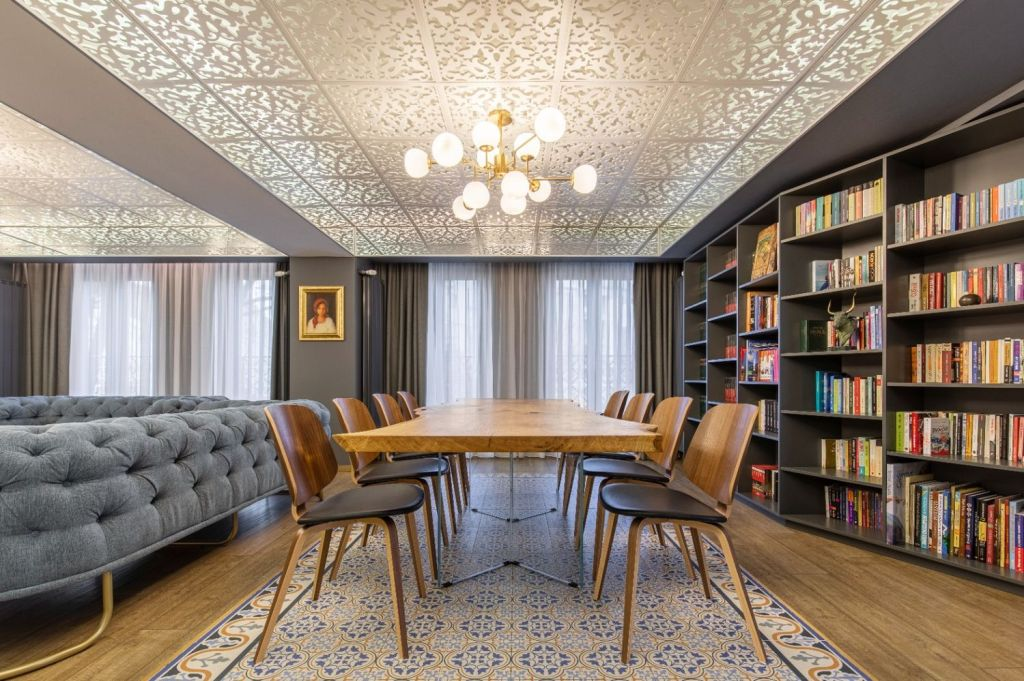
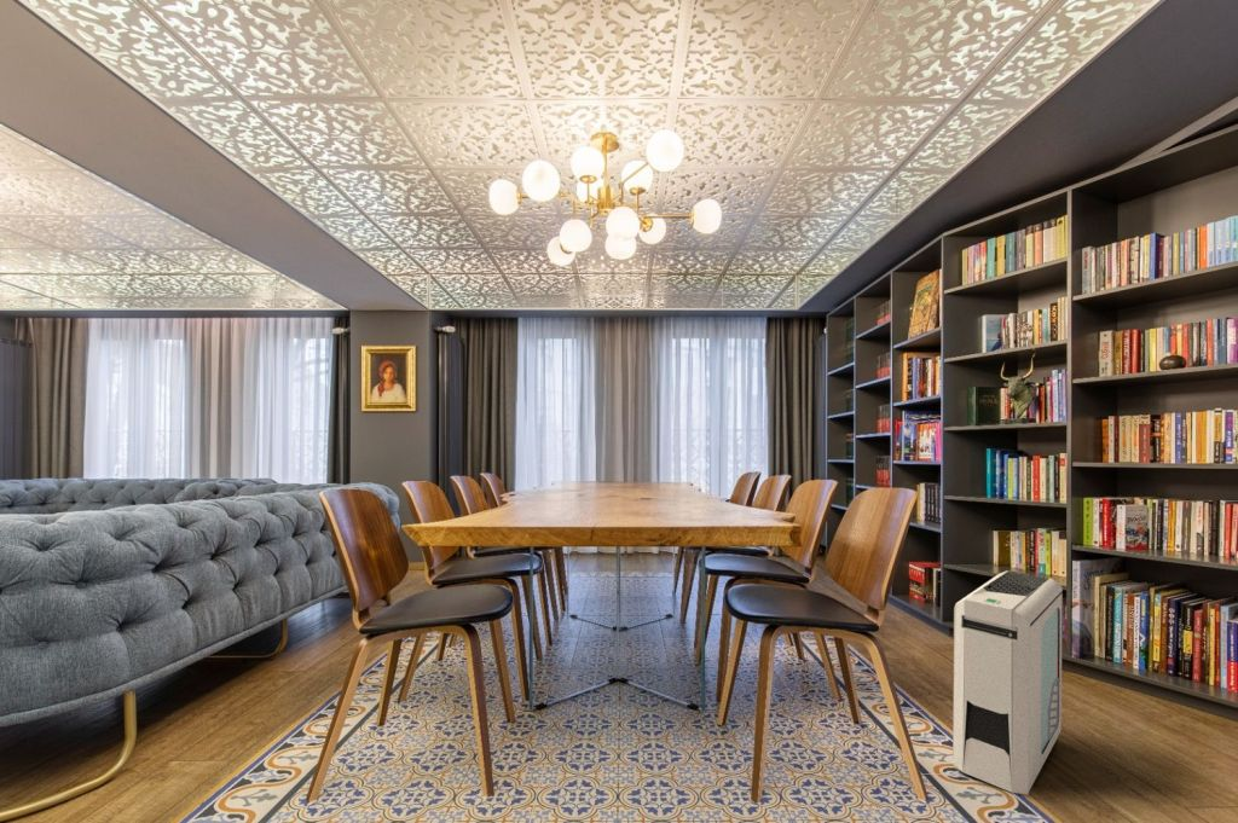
+ air purifier [951,569,1064,796]
